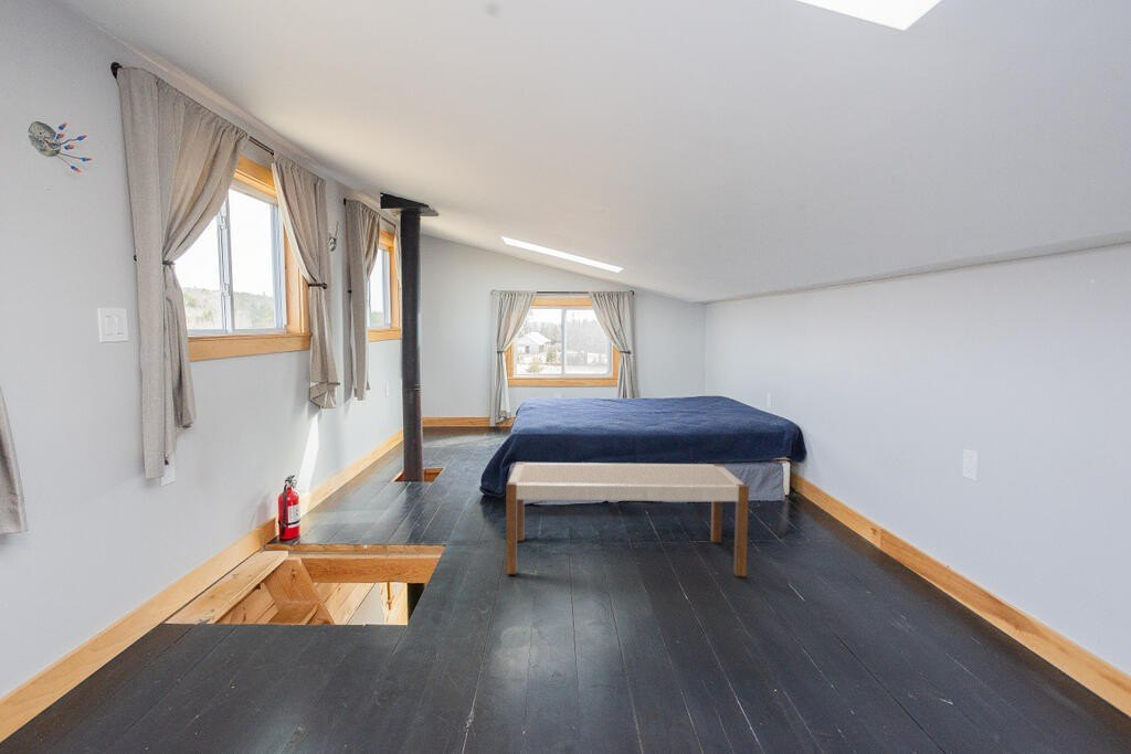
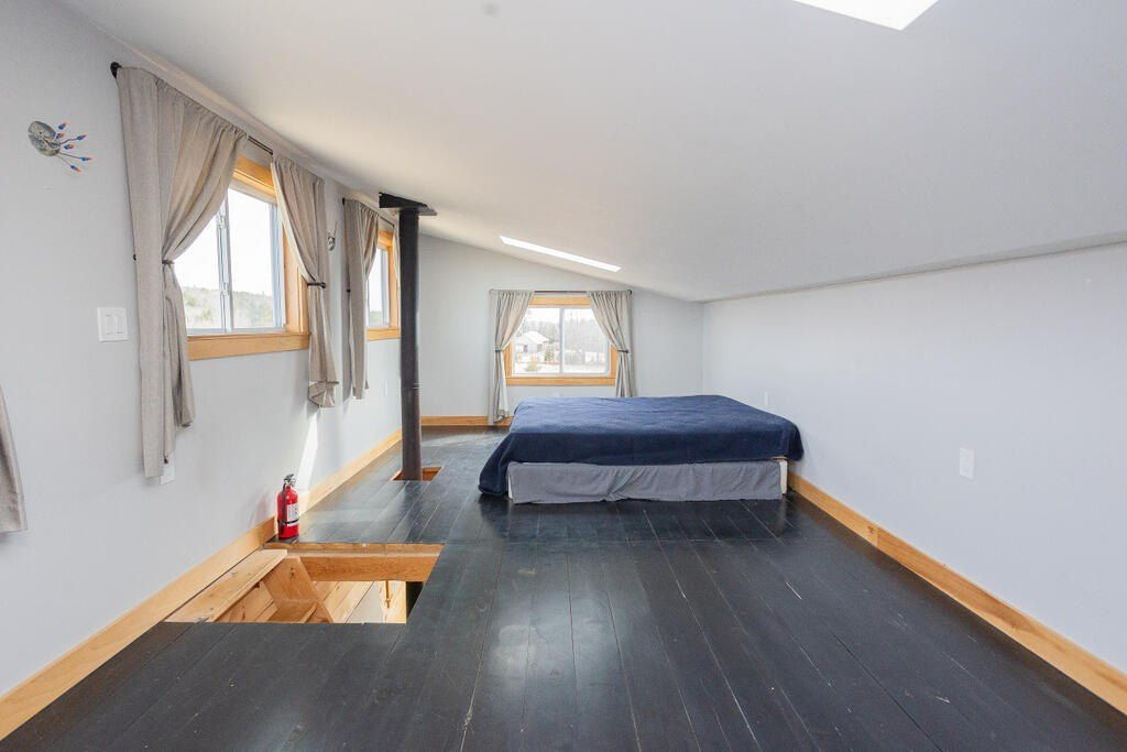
- bench [505,460,750,577]
